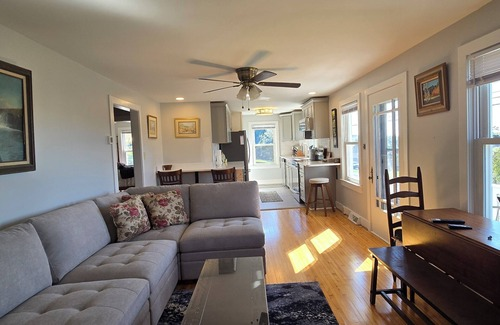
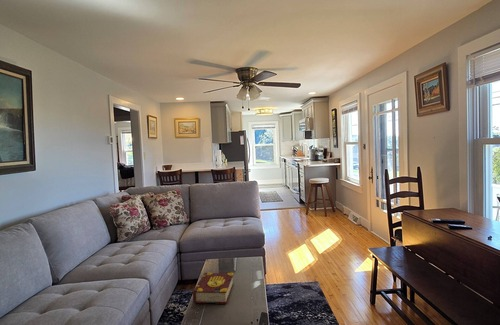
+ book [192,272,235,305]
